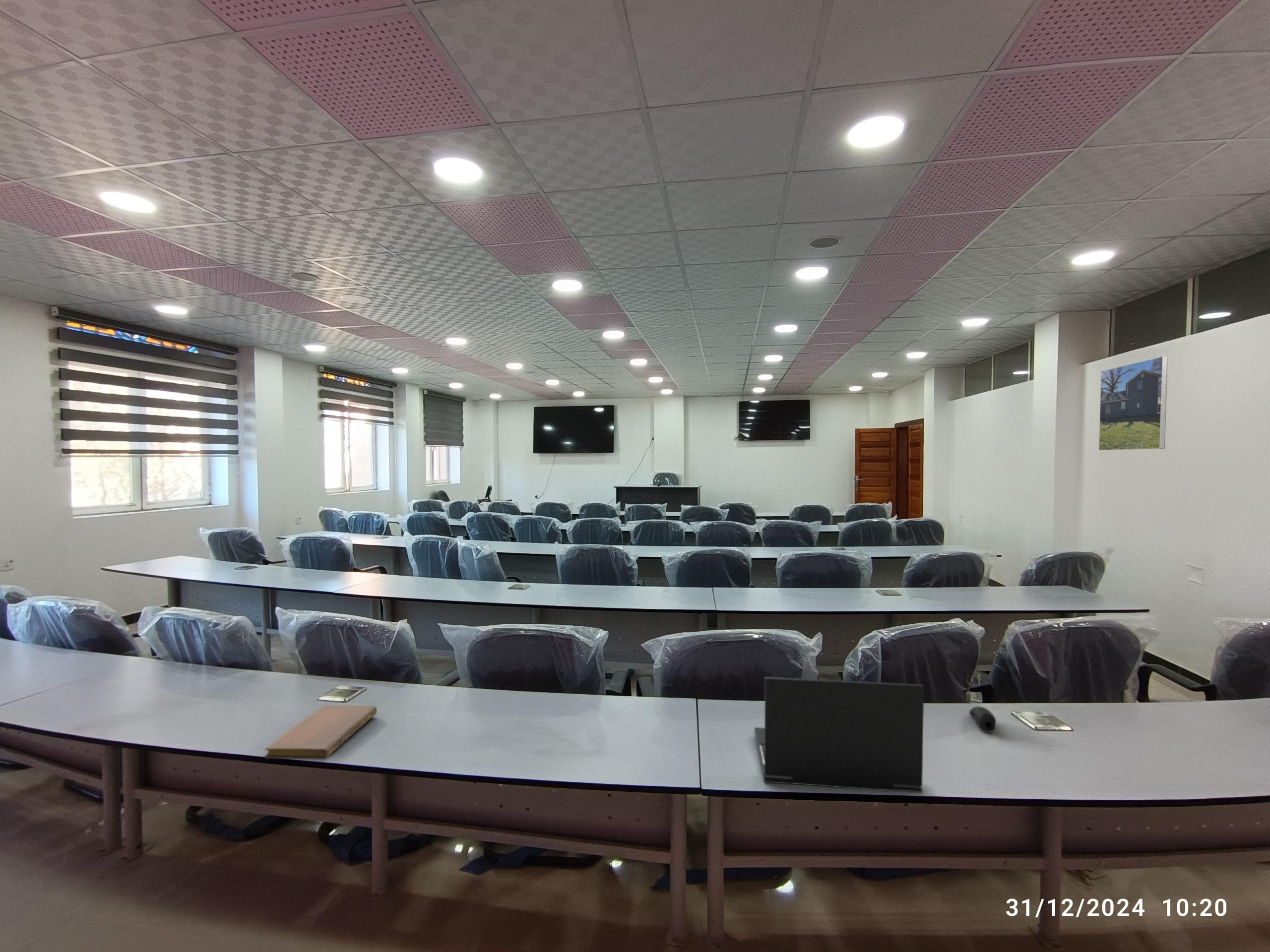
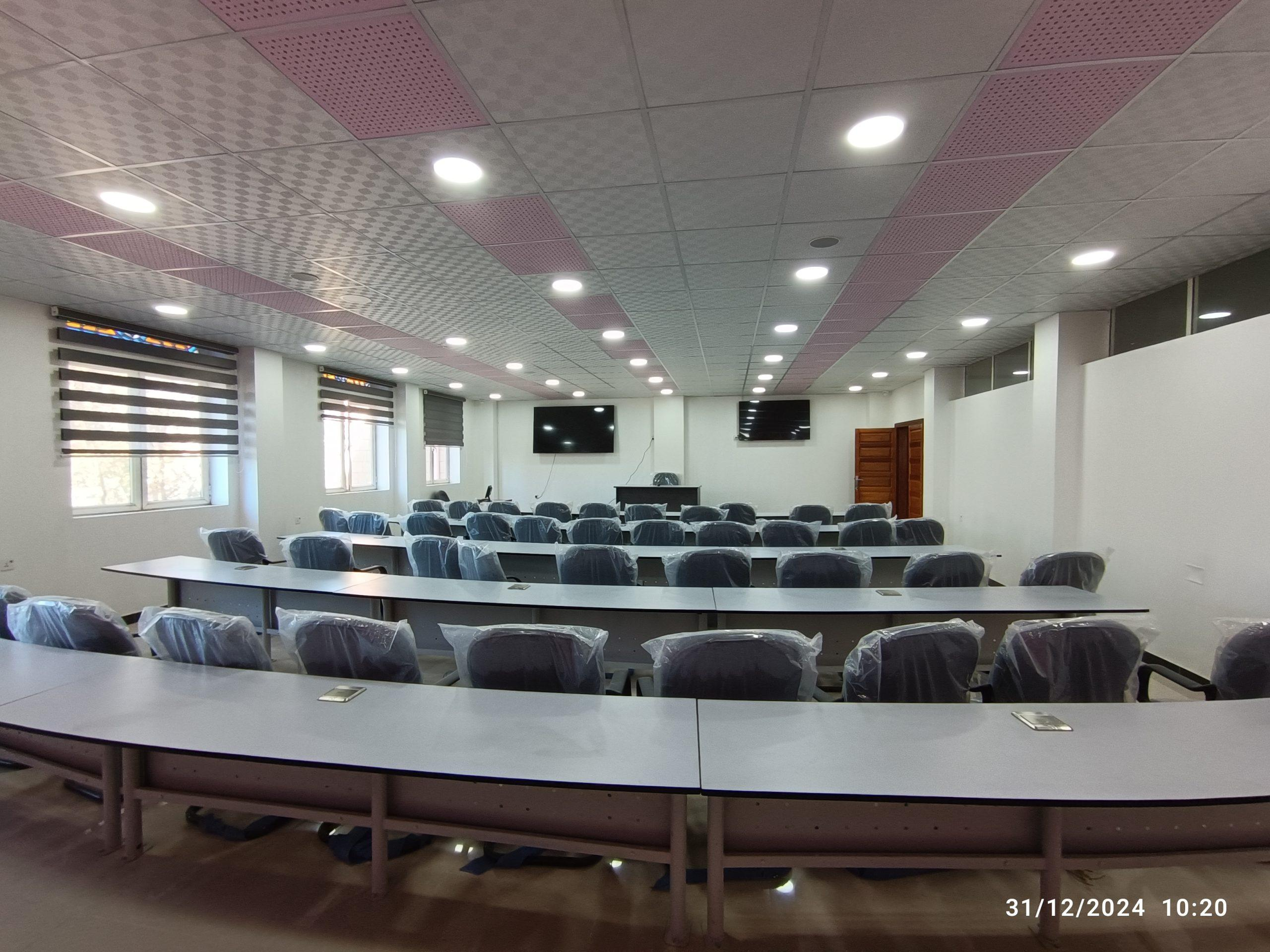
- laptop [754,676,924,793]
- computer mouse [968,706,997,733]
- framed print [1098,356,1168,451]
- notebook [264,705,378,760]
